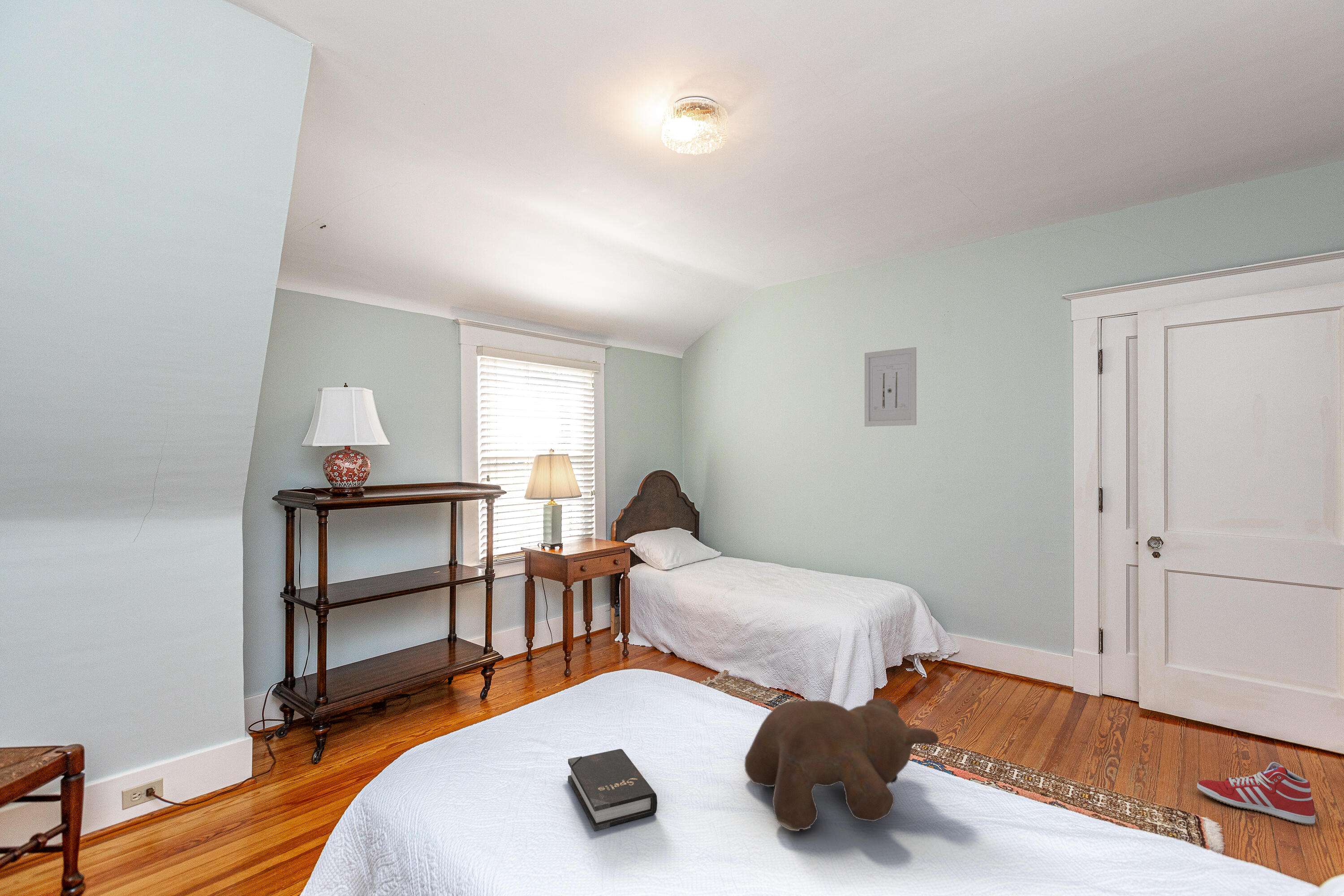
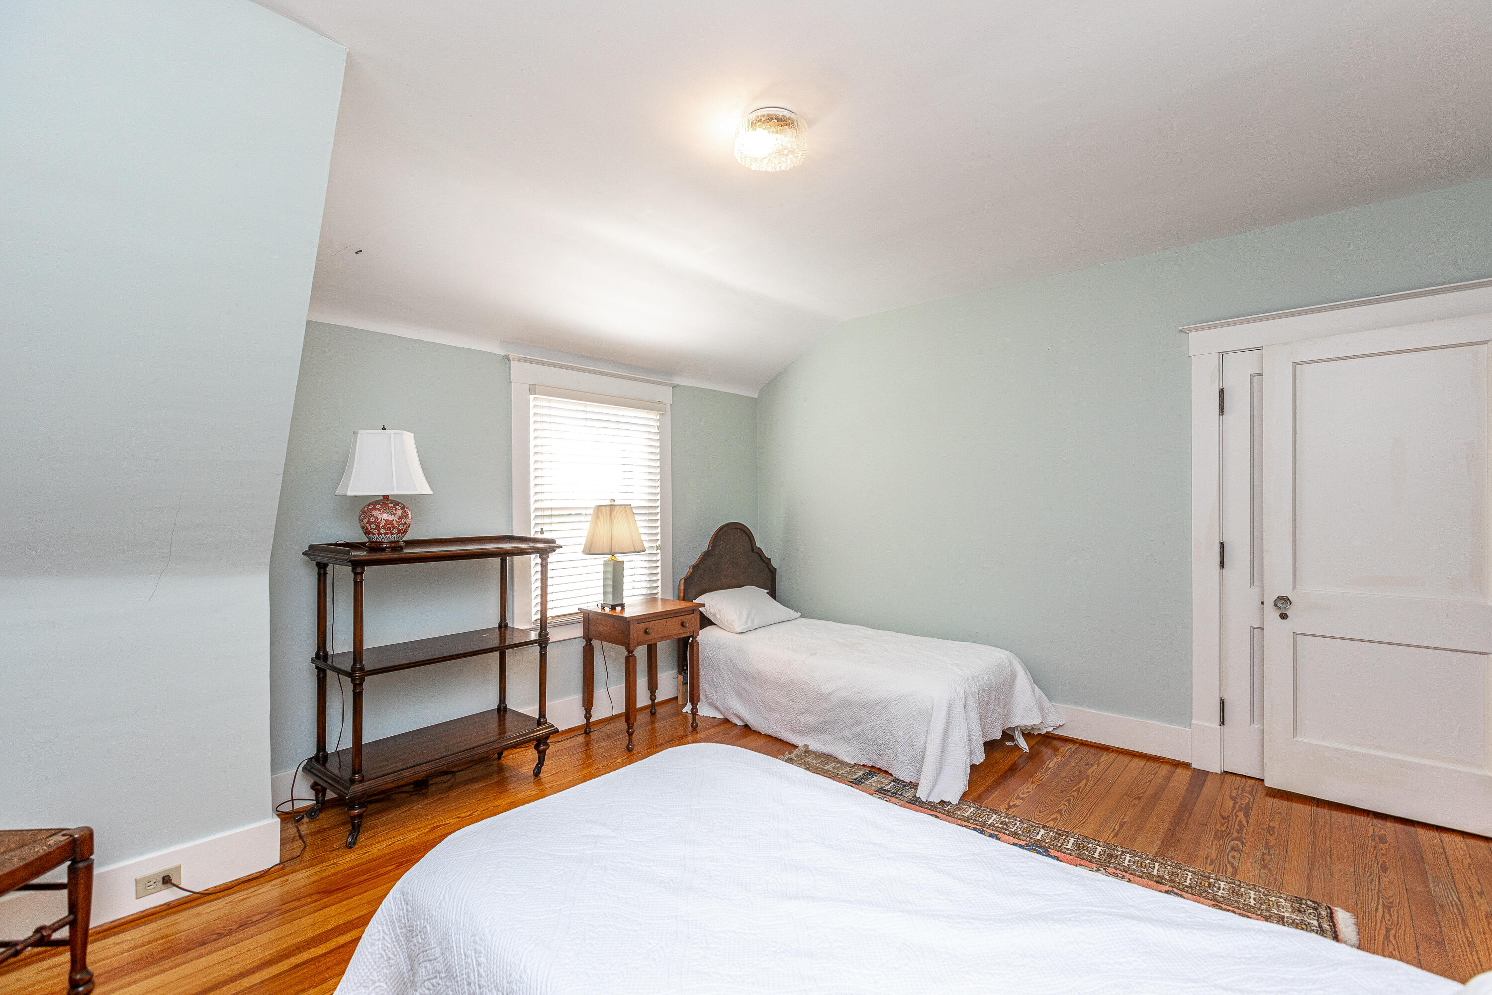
- sneaker [1197,762,1316,826]
- teddy bear [744,698,939,831]
- hardback book [568,749,658,831]
- wall art [864,347,917,427]
